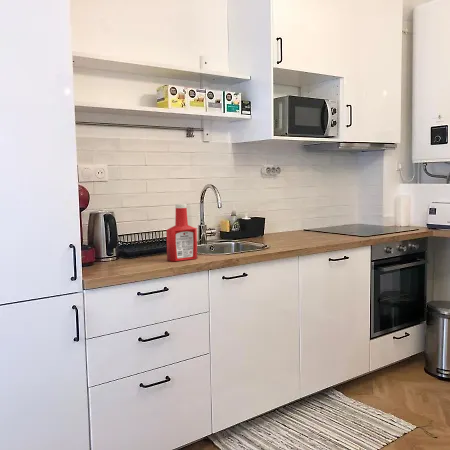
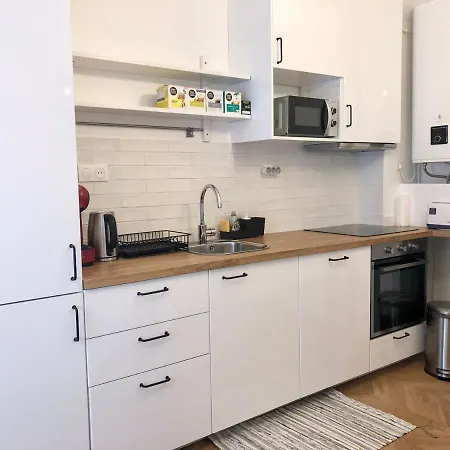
- soap bottle [165,203,198,262]
